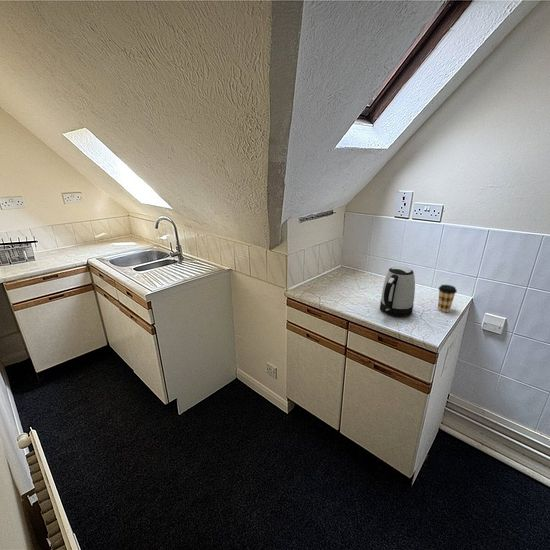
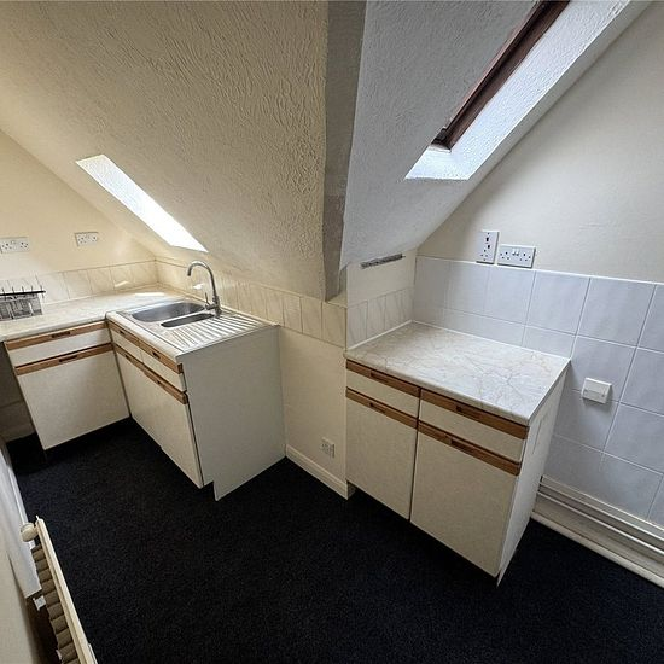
- coffee cup [437,284,458,313]
- kettle [379,266,416,318]
